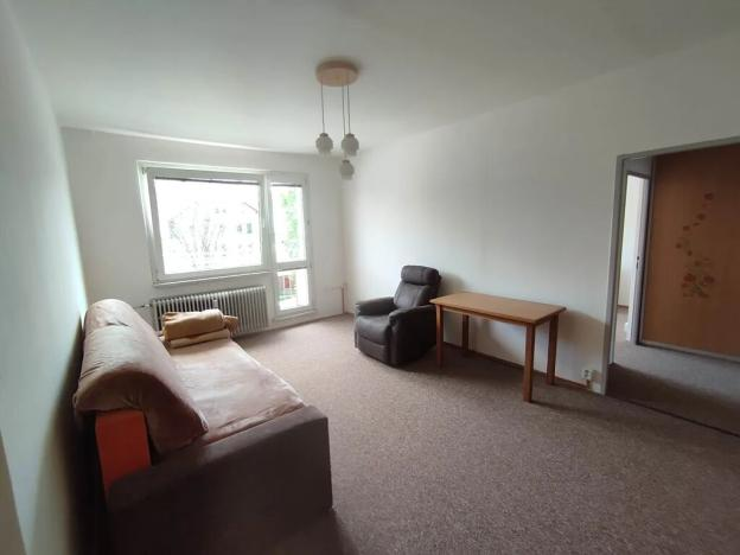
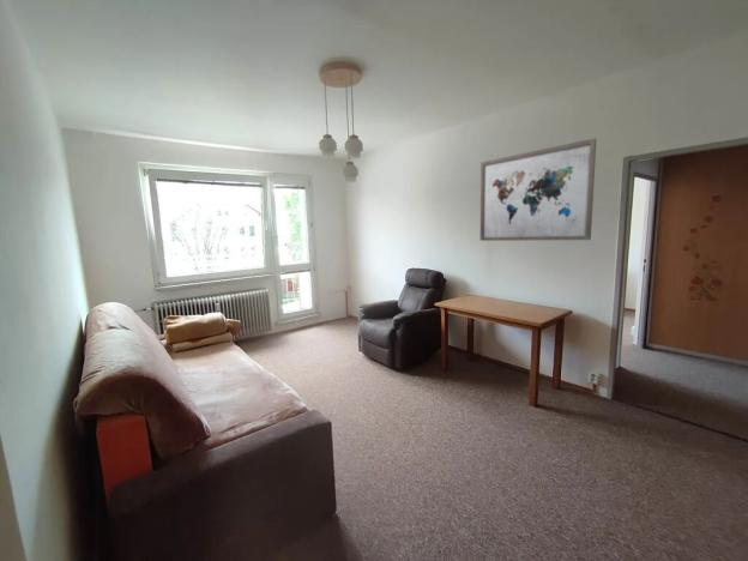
+ wall art [479,137,597,242]
